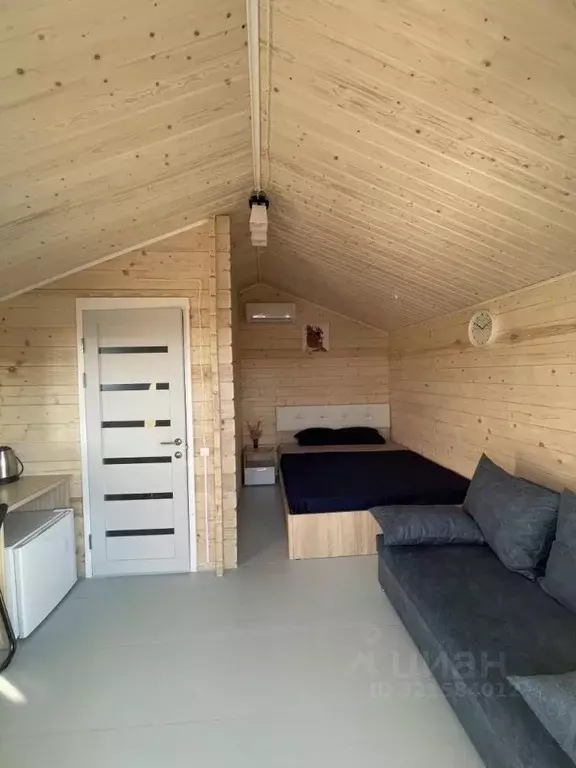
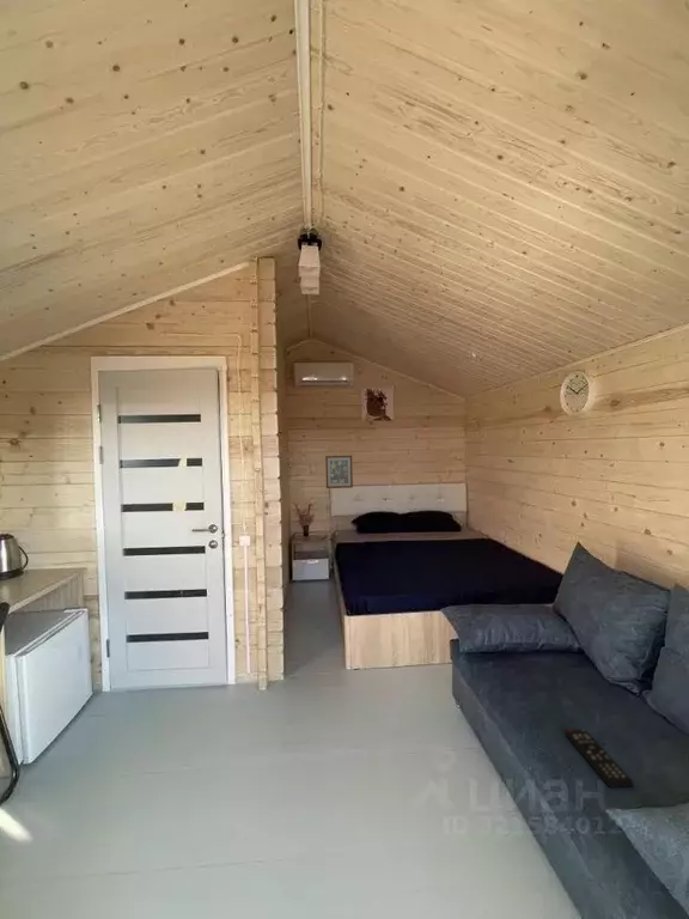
+ wall art [324,455,354,489]
+ remote control [565,729,634,789]
